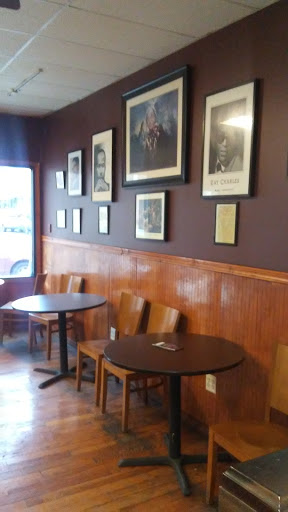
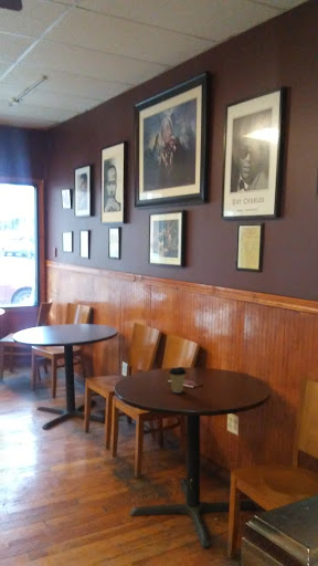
+ coffee cup [168,366,188,394]
